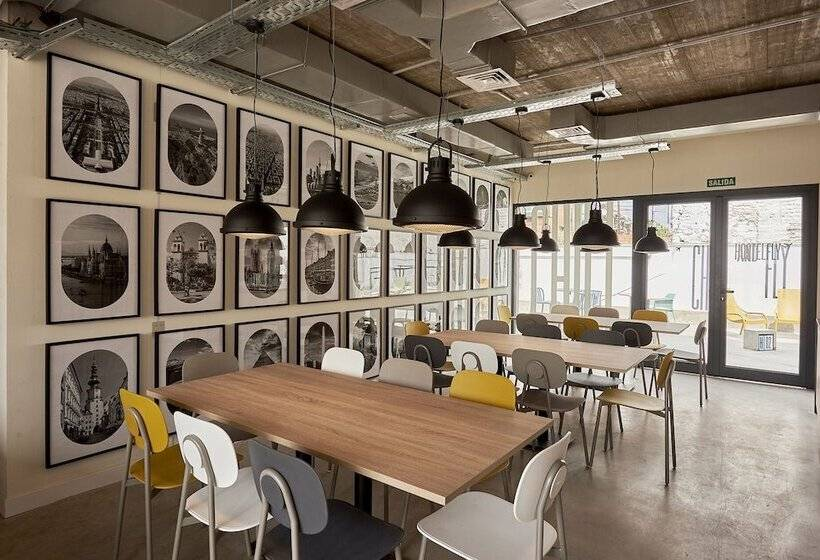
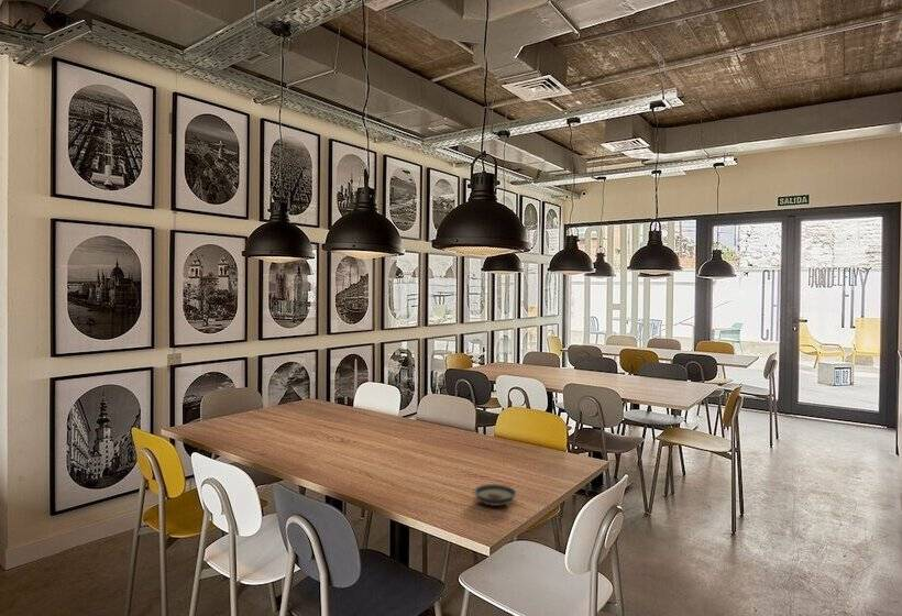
+ saucer [472,483,517,507]
